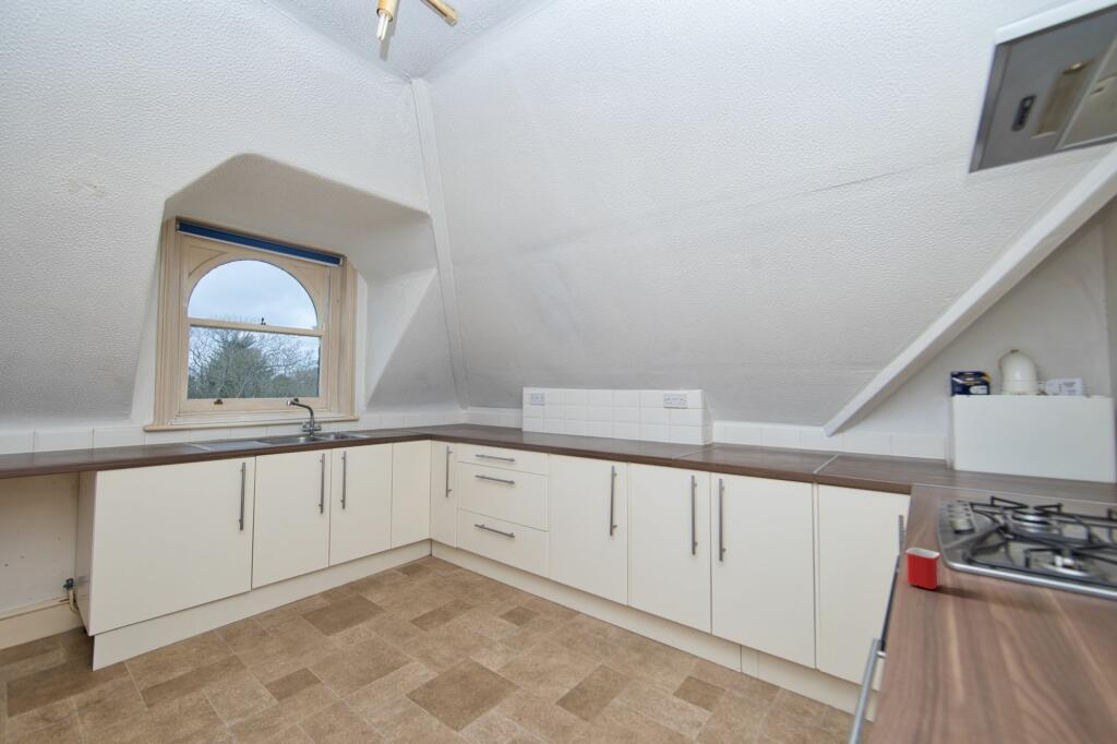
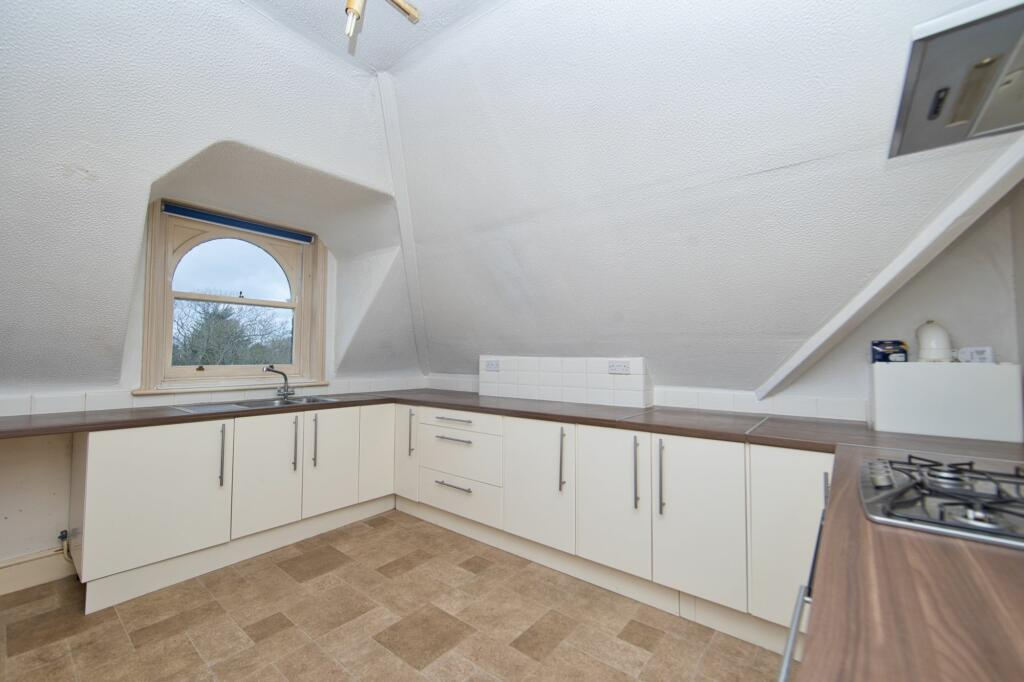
- mug [905,547,941,590]
